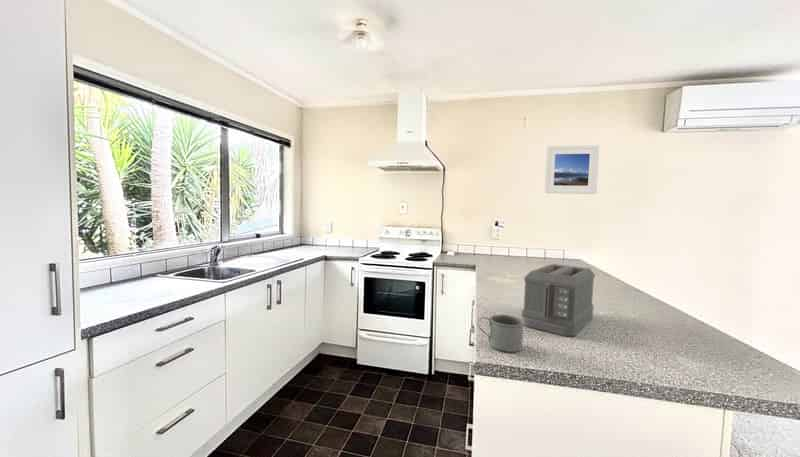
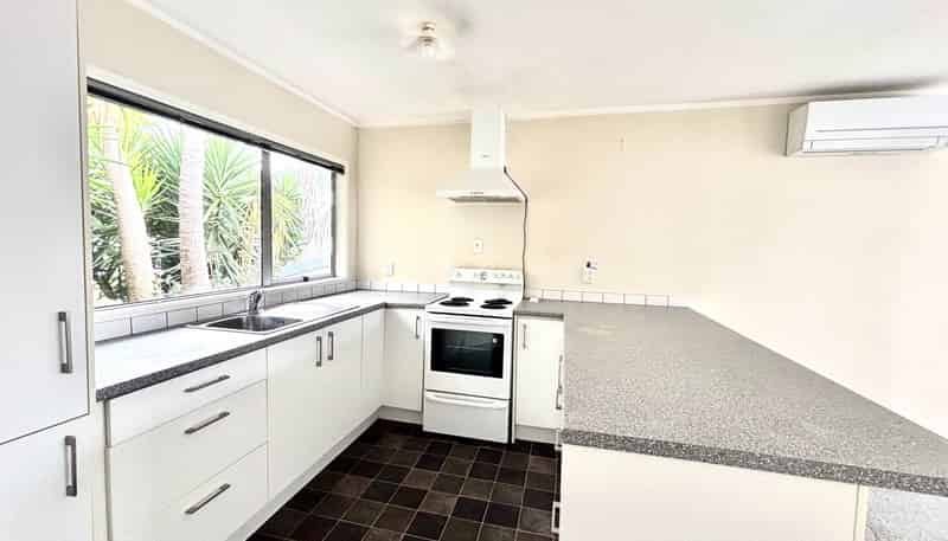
- toaster [521,263,596,337]
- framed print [544,144,600,195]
- mug [477,314,524,353]
